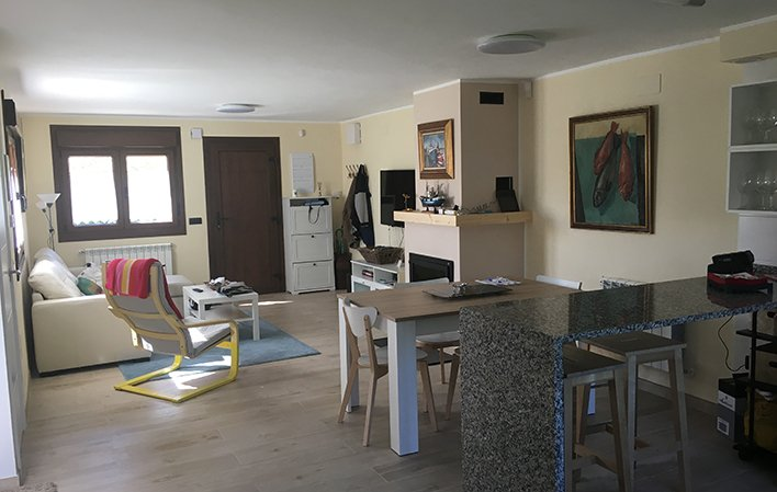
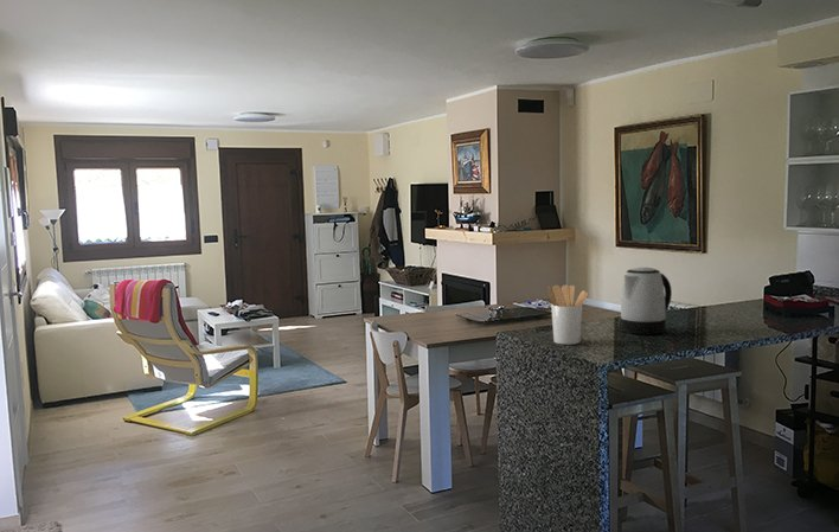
+ utensil holder [547,284,589,346]
+ kettle [619,267,673,335]
